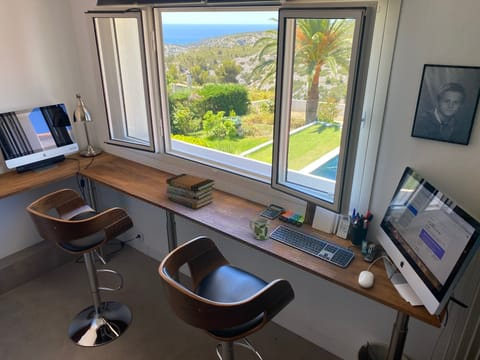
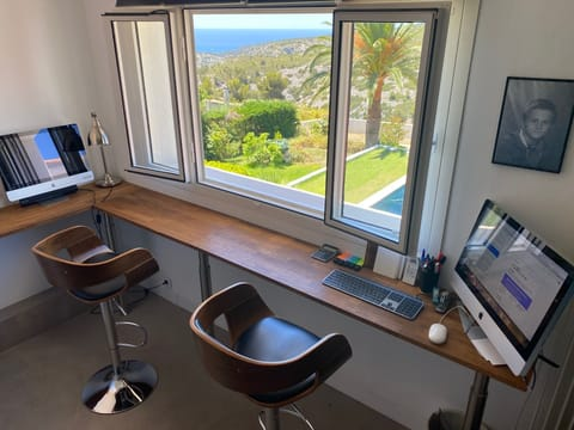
- mug [249,216,270,241]
- book stack [165,172,216,210]
